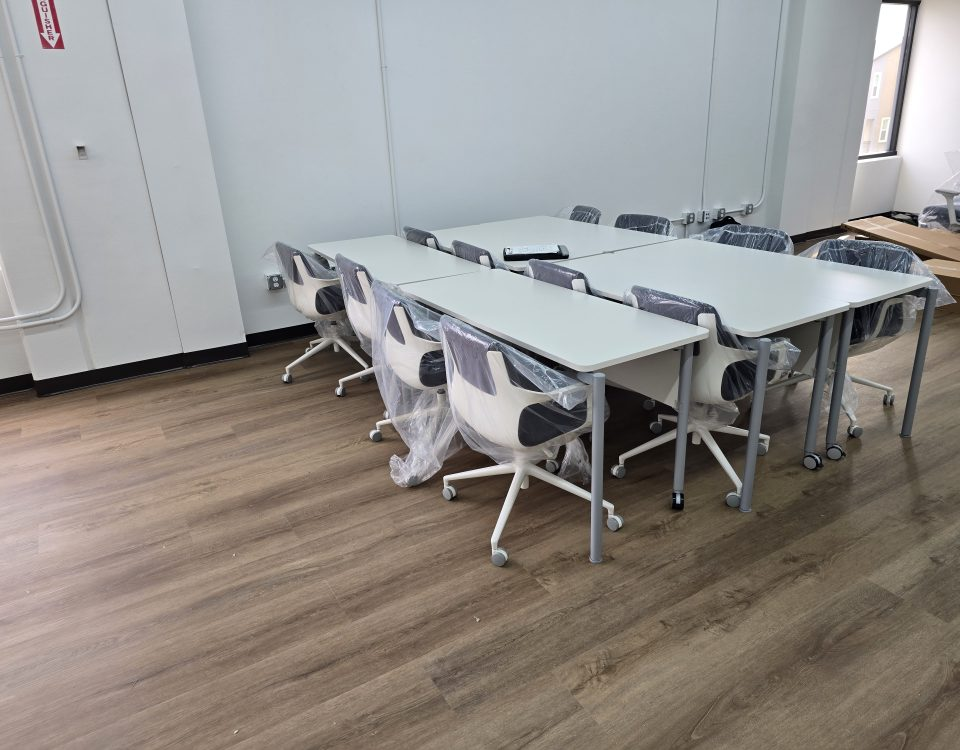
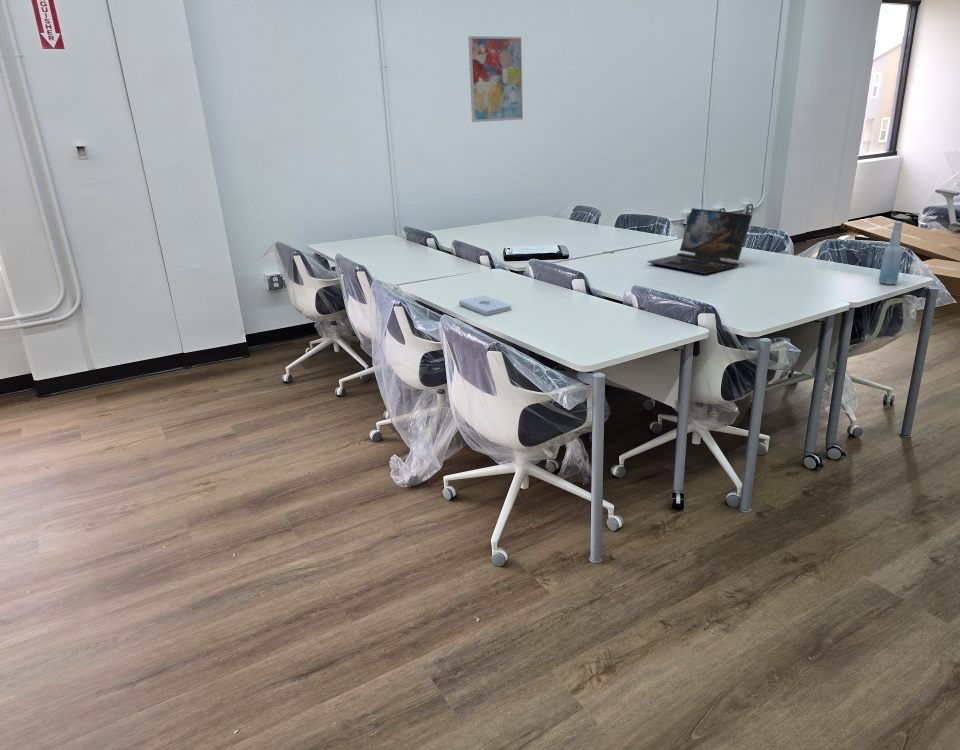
+ laptop [646,207,753,275]
+ wall art [467,35,524,123]
+ notepad [458,295,512,316]
+ bottle [878,220,904,285]
